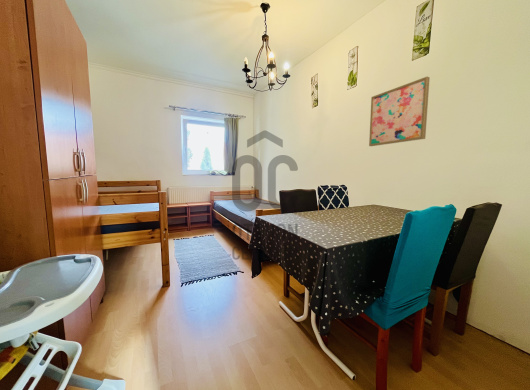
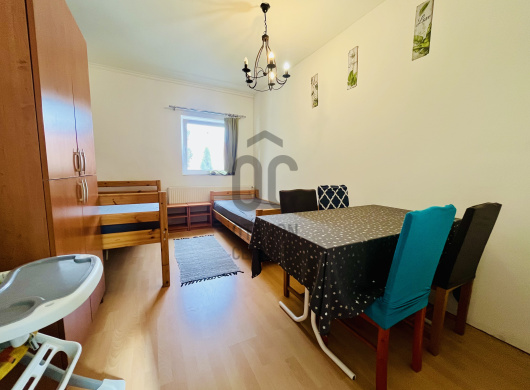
- wall art [368,76,431,147]
